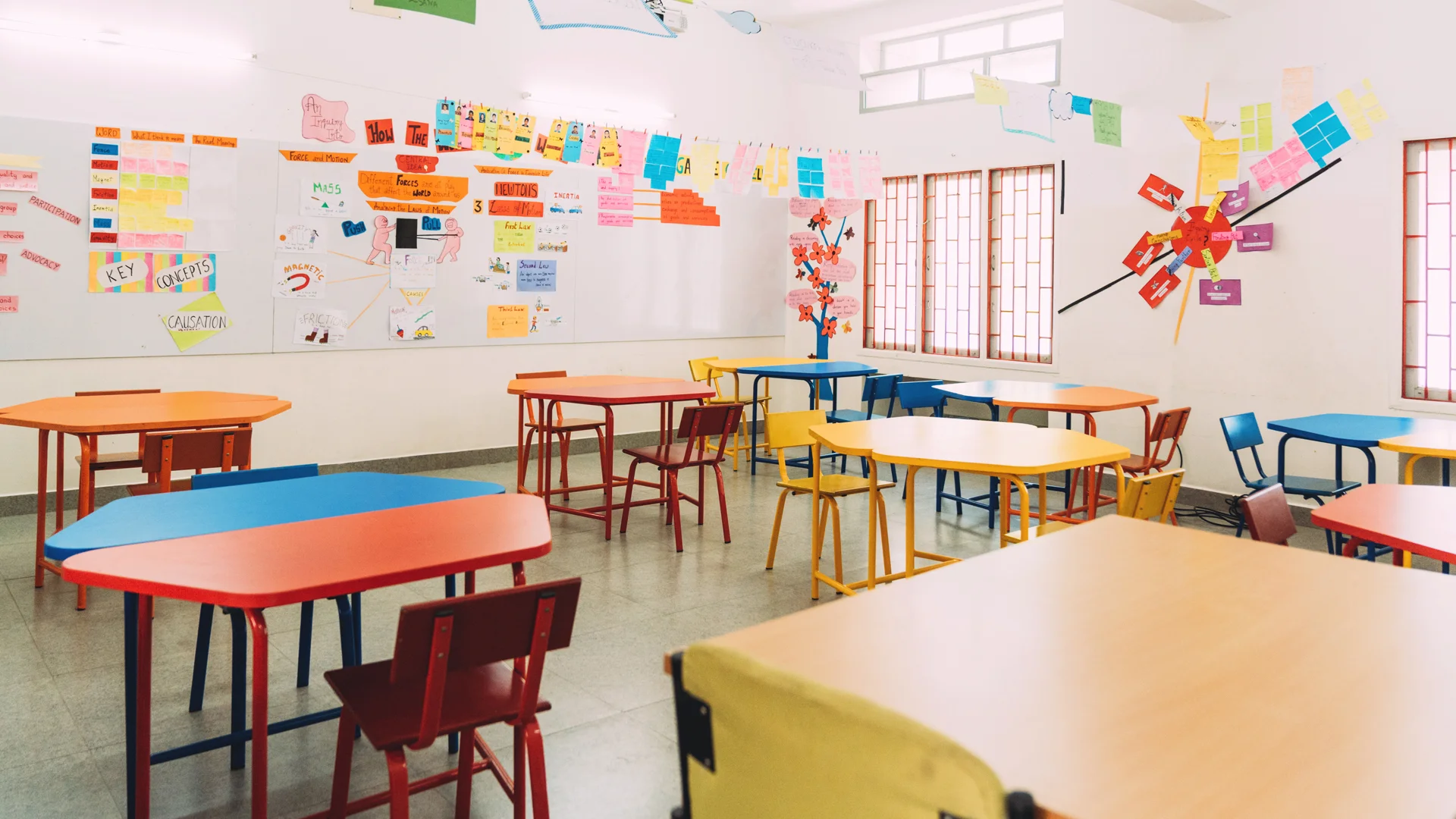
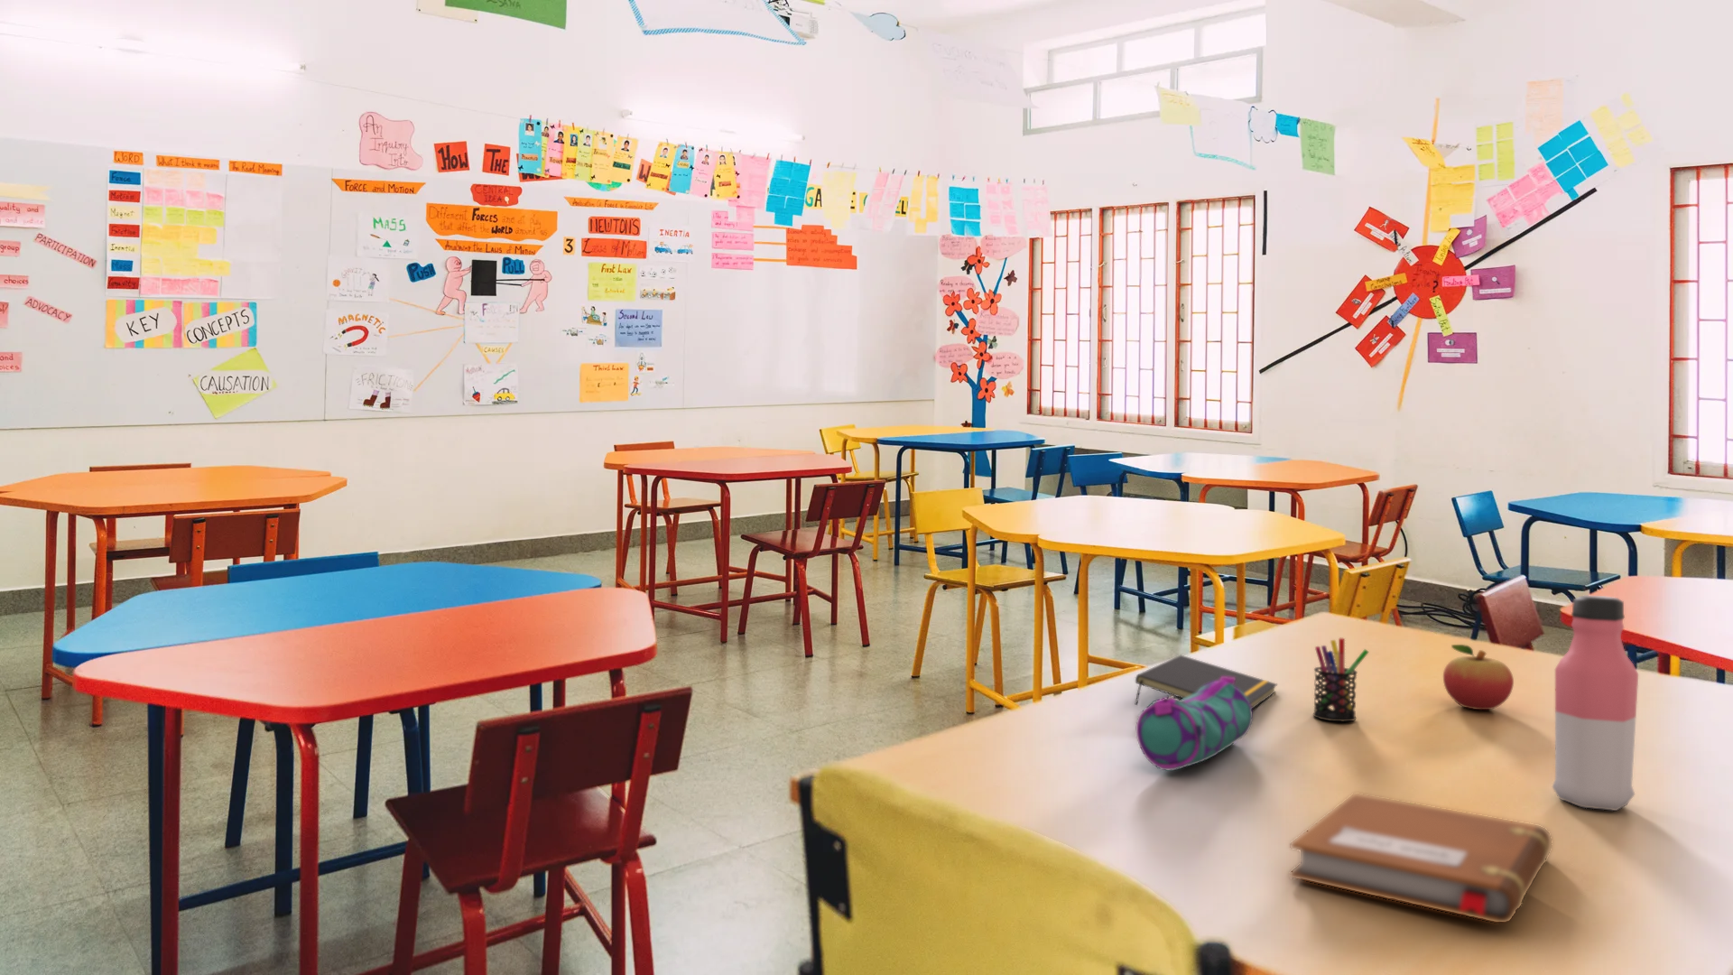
+ pen holder [1313,637,1370,723]
+ water bottle [1552,594,1639,812]
+ notebook [1289,793,1552,924]
+ fruit [1443,644,1514,711]
+ pencil case [1135,676,1253,771]
+ notepad [1133,655,1278,710]
